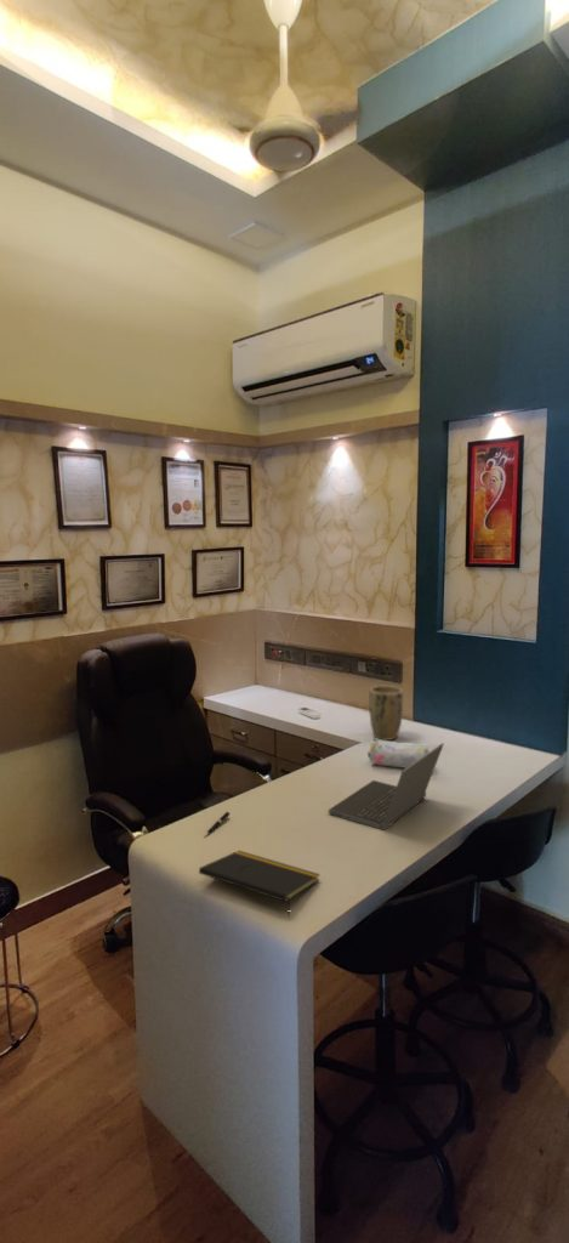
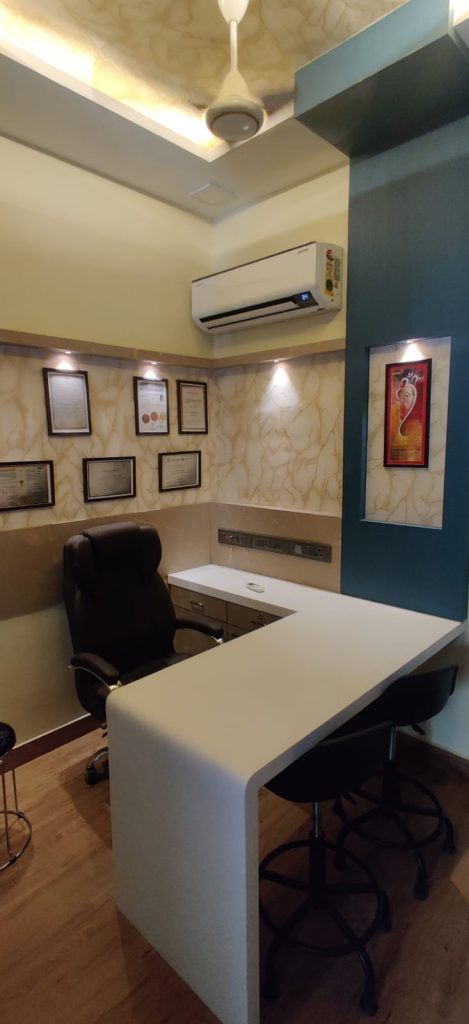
- laptop computer [328,742,445,831]
- pencil case [366,737,429,768]
- plant pot [368,685,404,742]
- notepad [198,850,322,918]
- pen [203,810,232,838]
